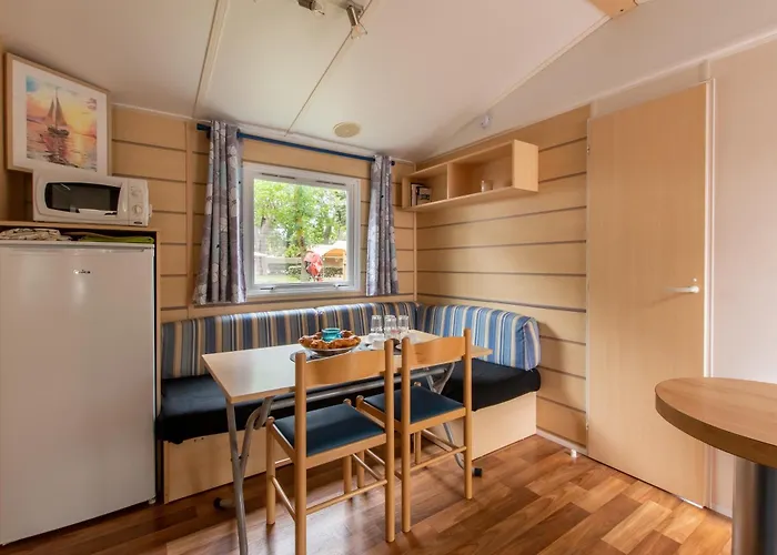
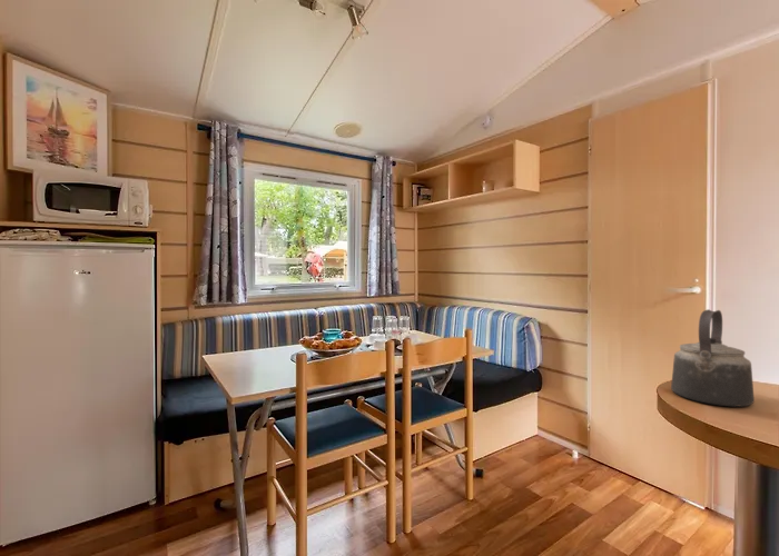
+ kettle [670,308,756,408]
